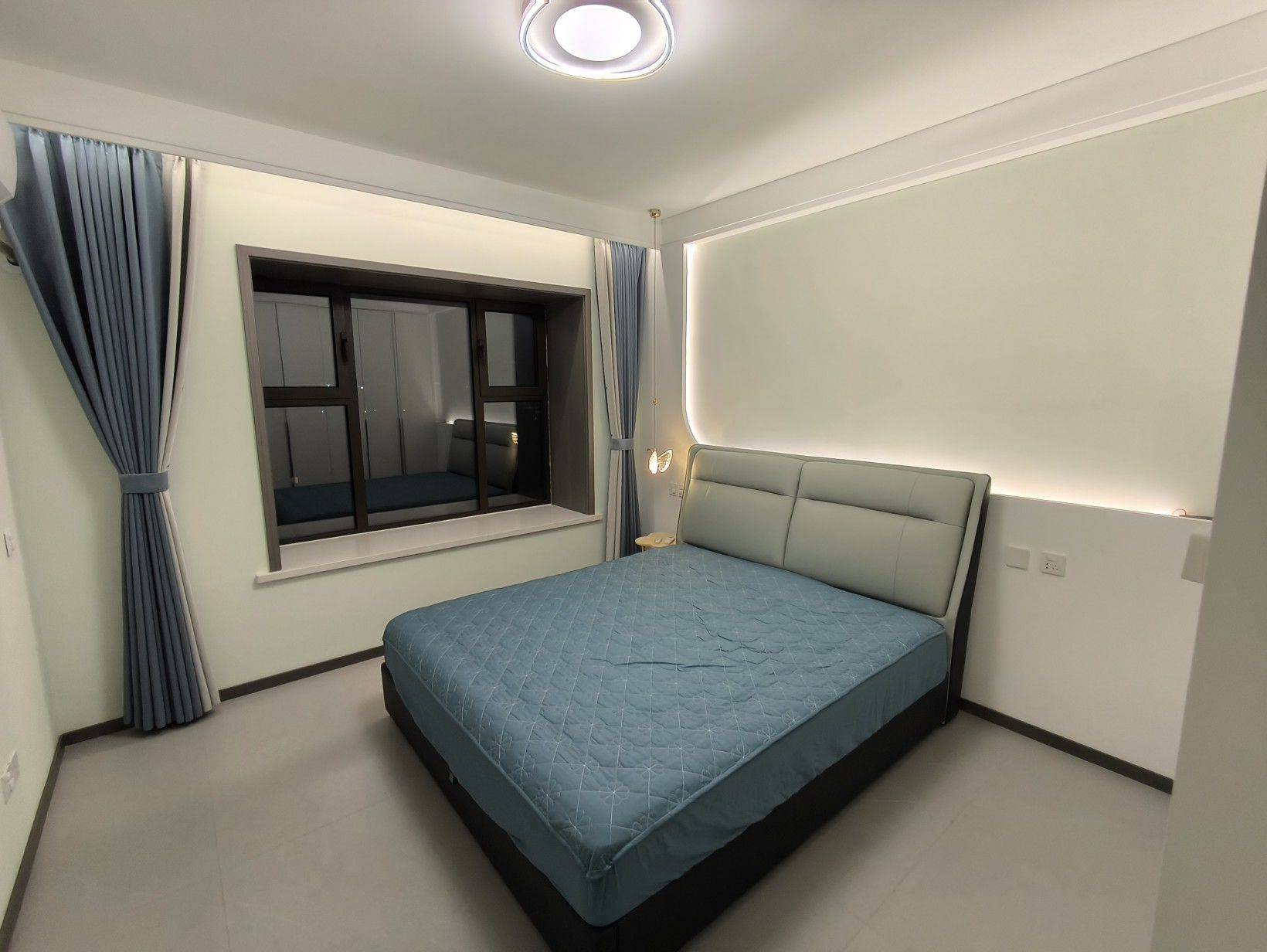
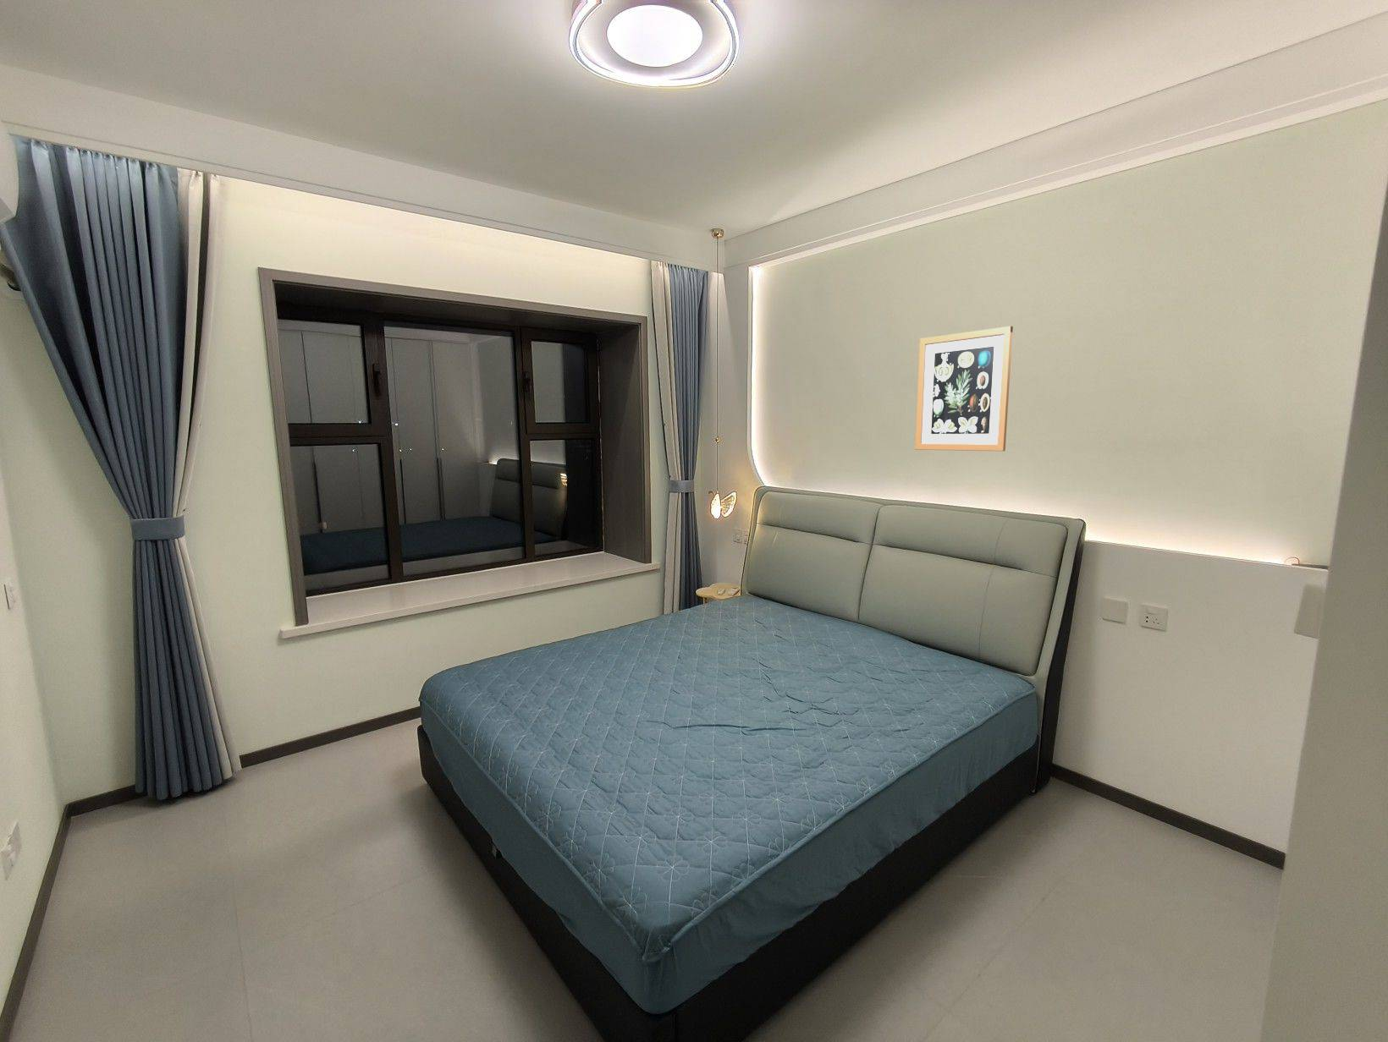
+ wall art [915,325,1014,452]
